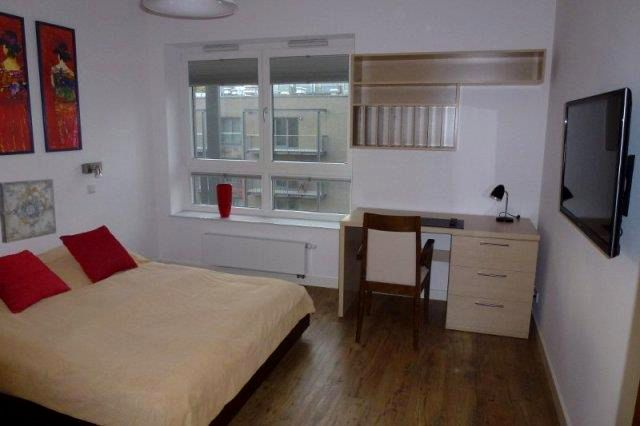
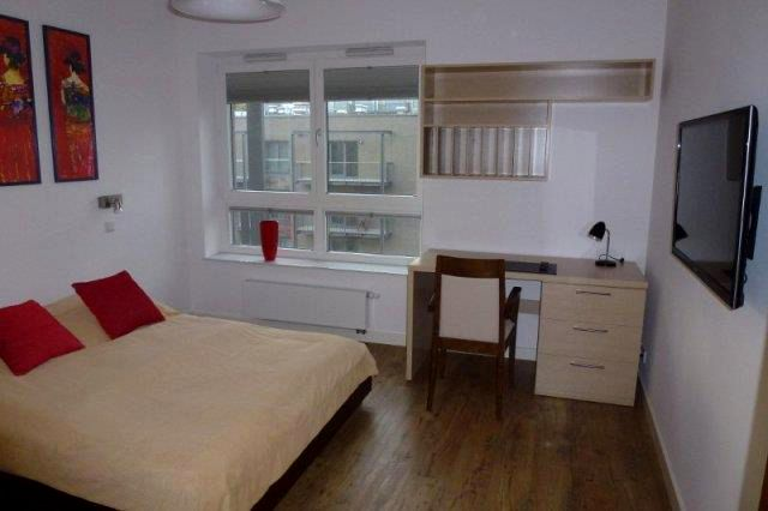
- wall art [0,178,57,244]
